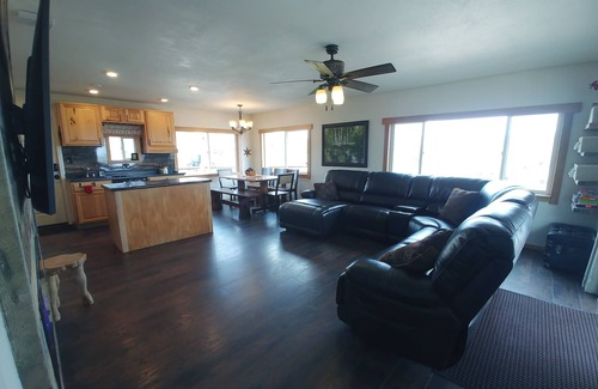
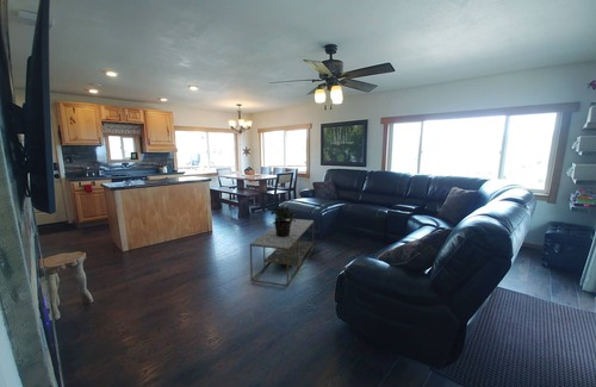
+ potted plant [269,204,298,237]
+ coffee table [249,218,315,288]
